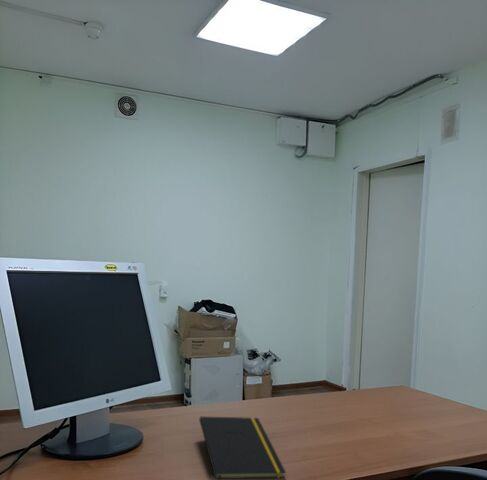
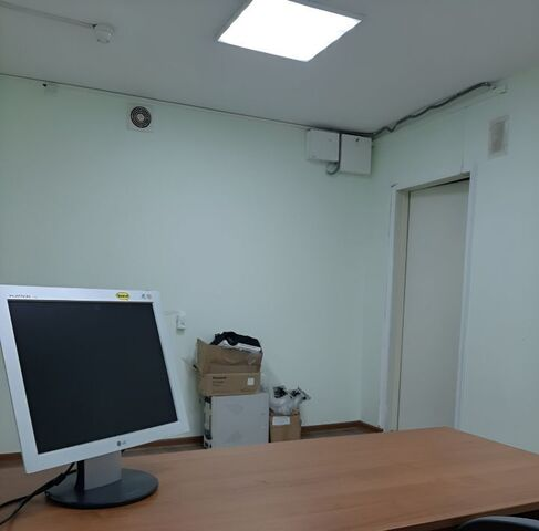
- notepad [198,416,287,480]
